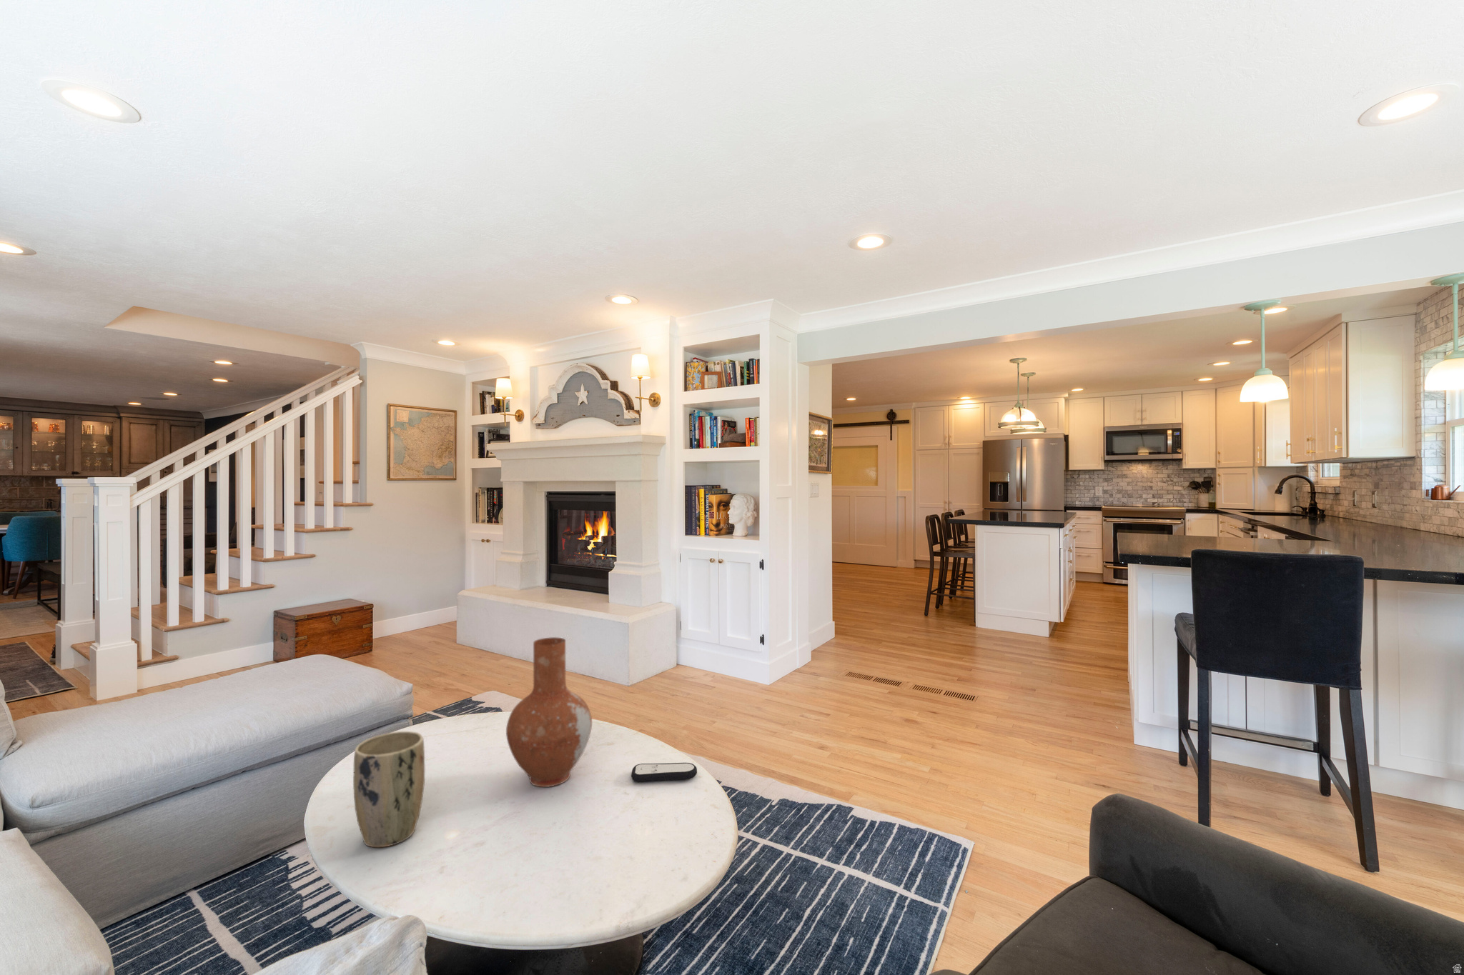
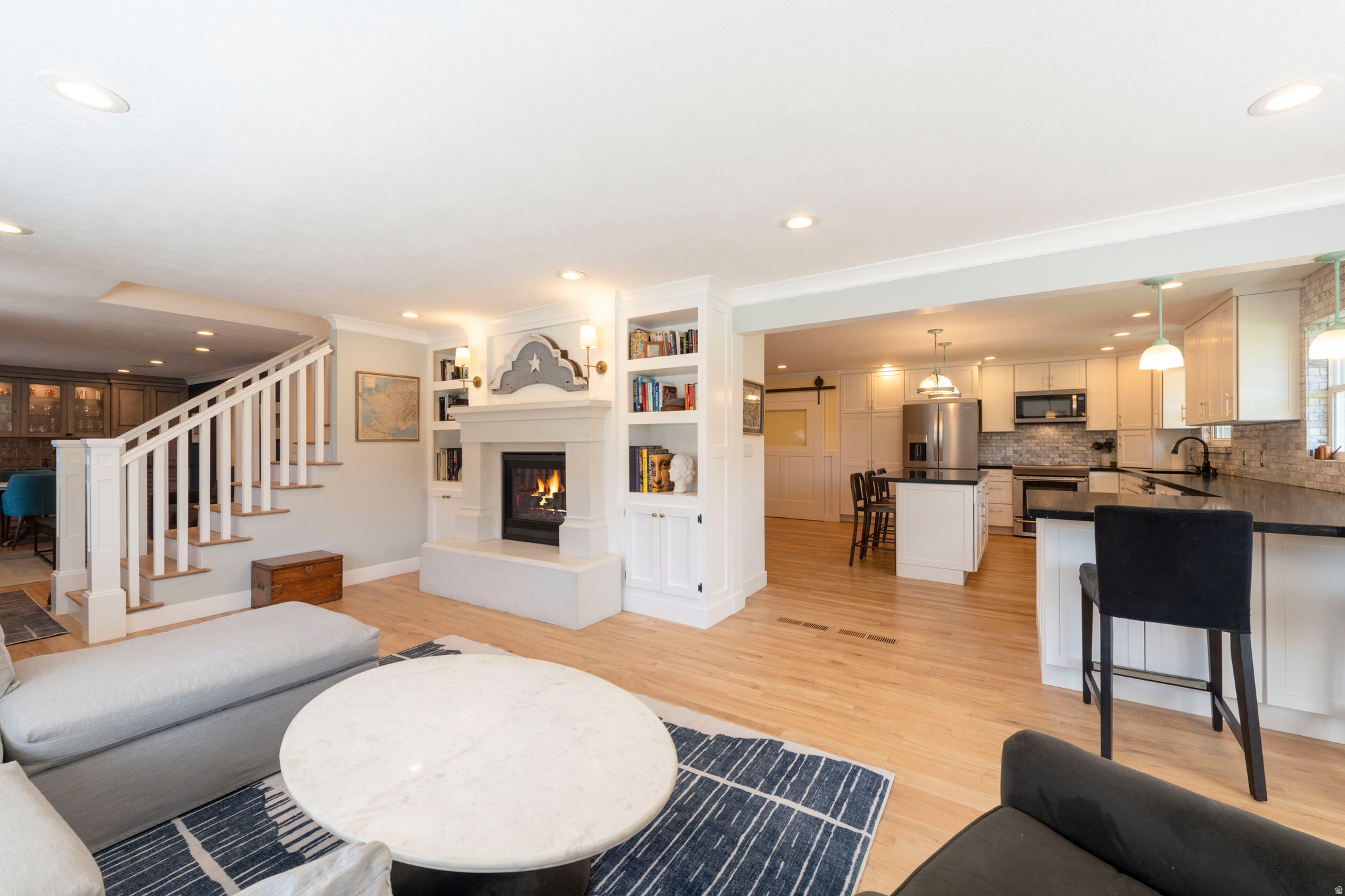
- vase [505,637,592,788]
- plant pot [353,731,426,848]
- remote control [630,762,698,782]
